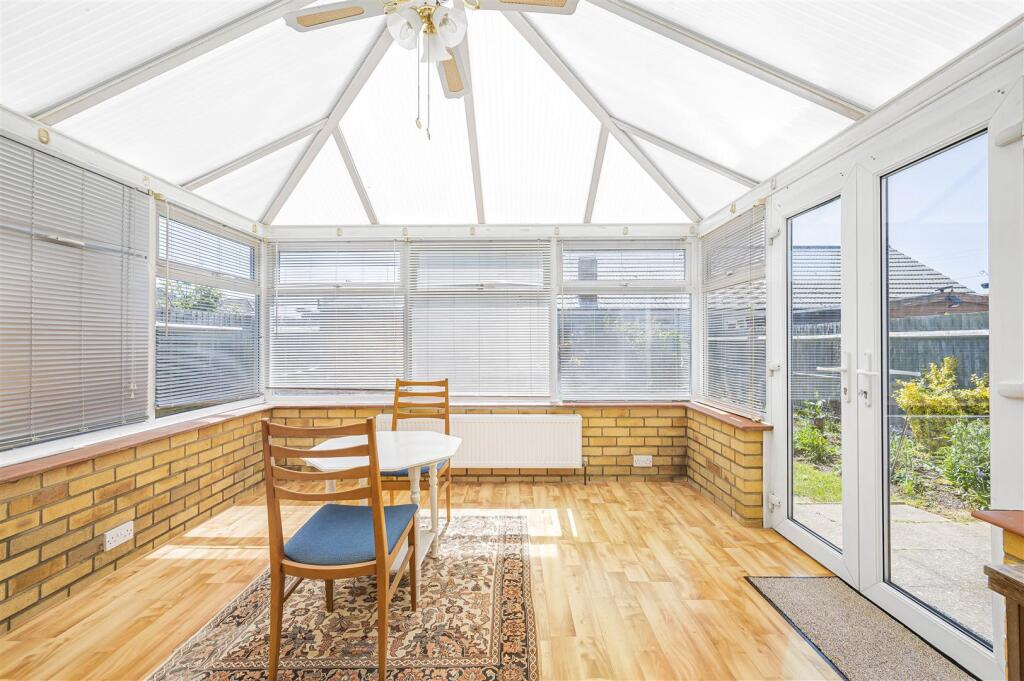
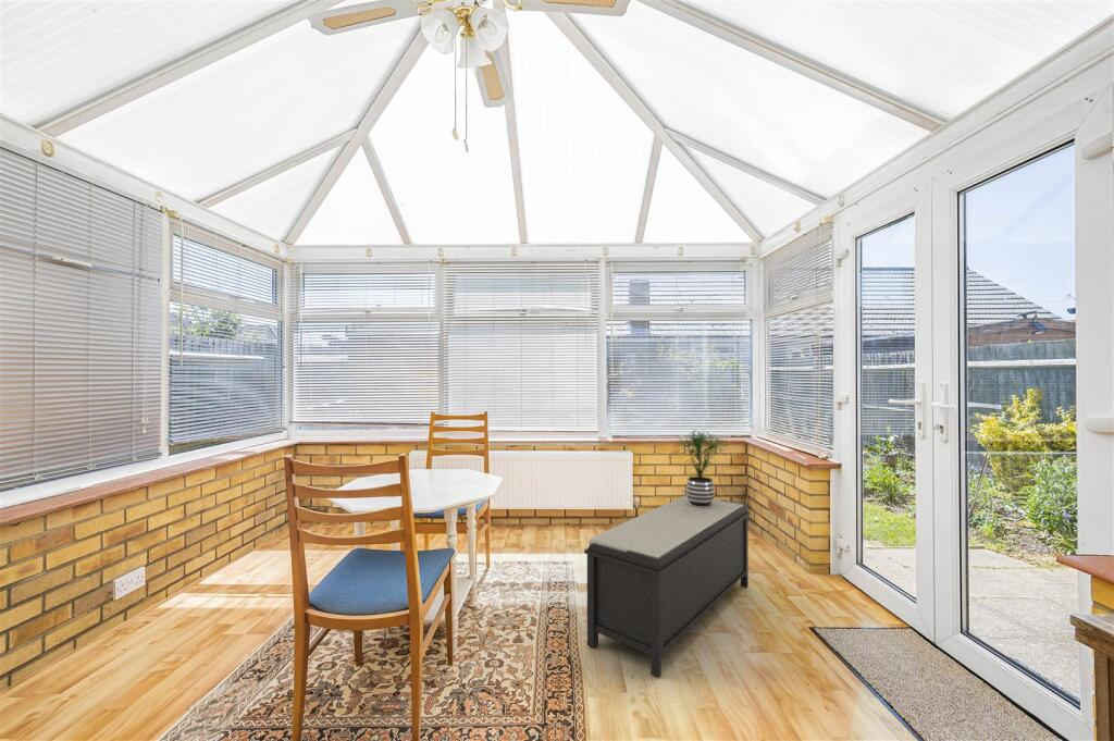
+ bench [583,494,751,679]
+ potted plant [673,429,728,507]
